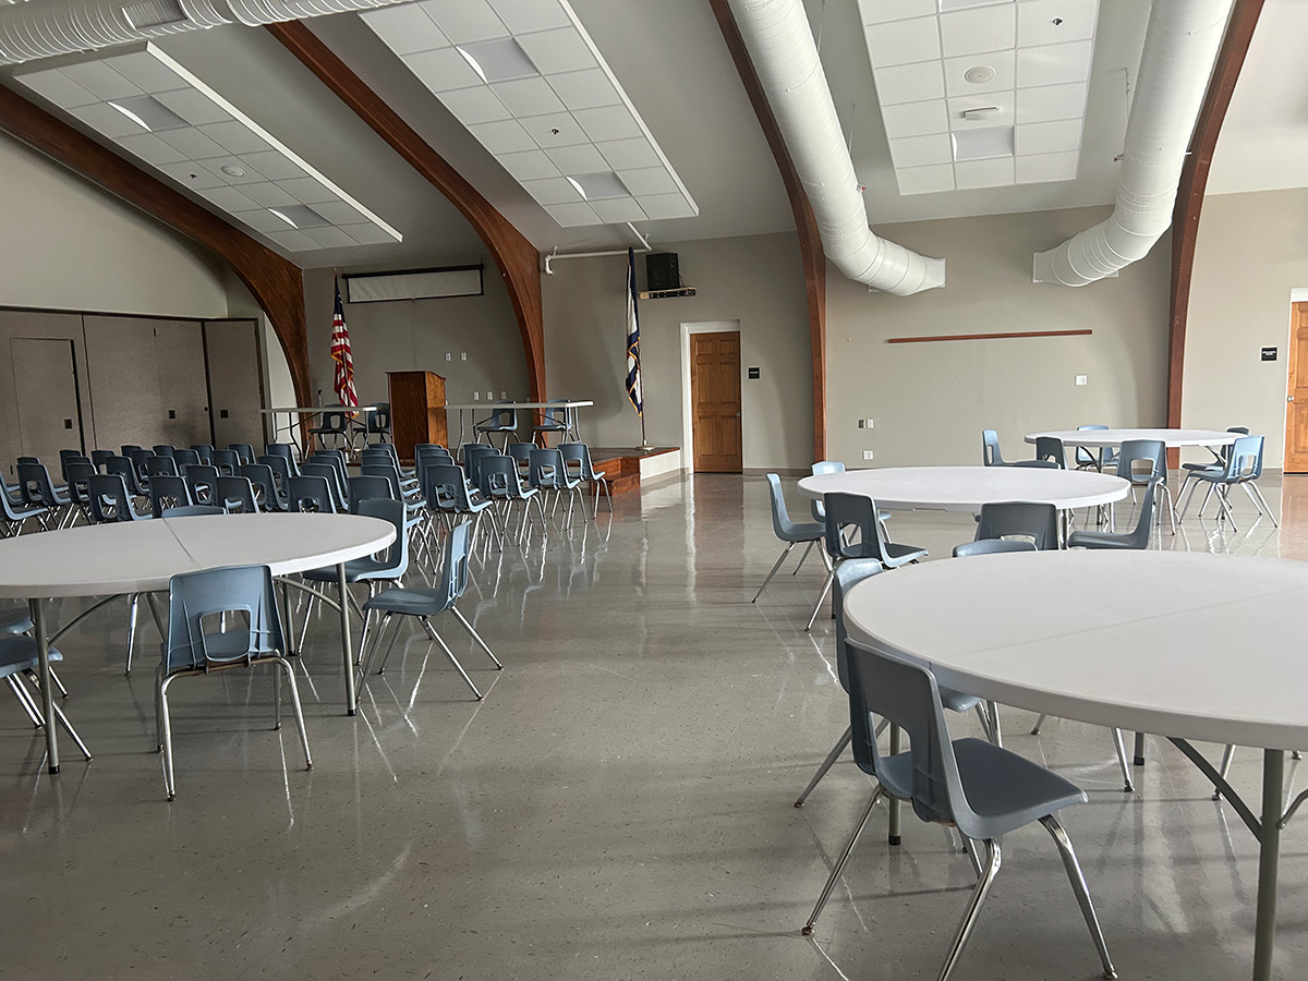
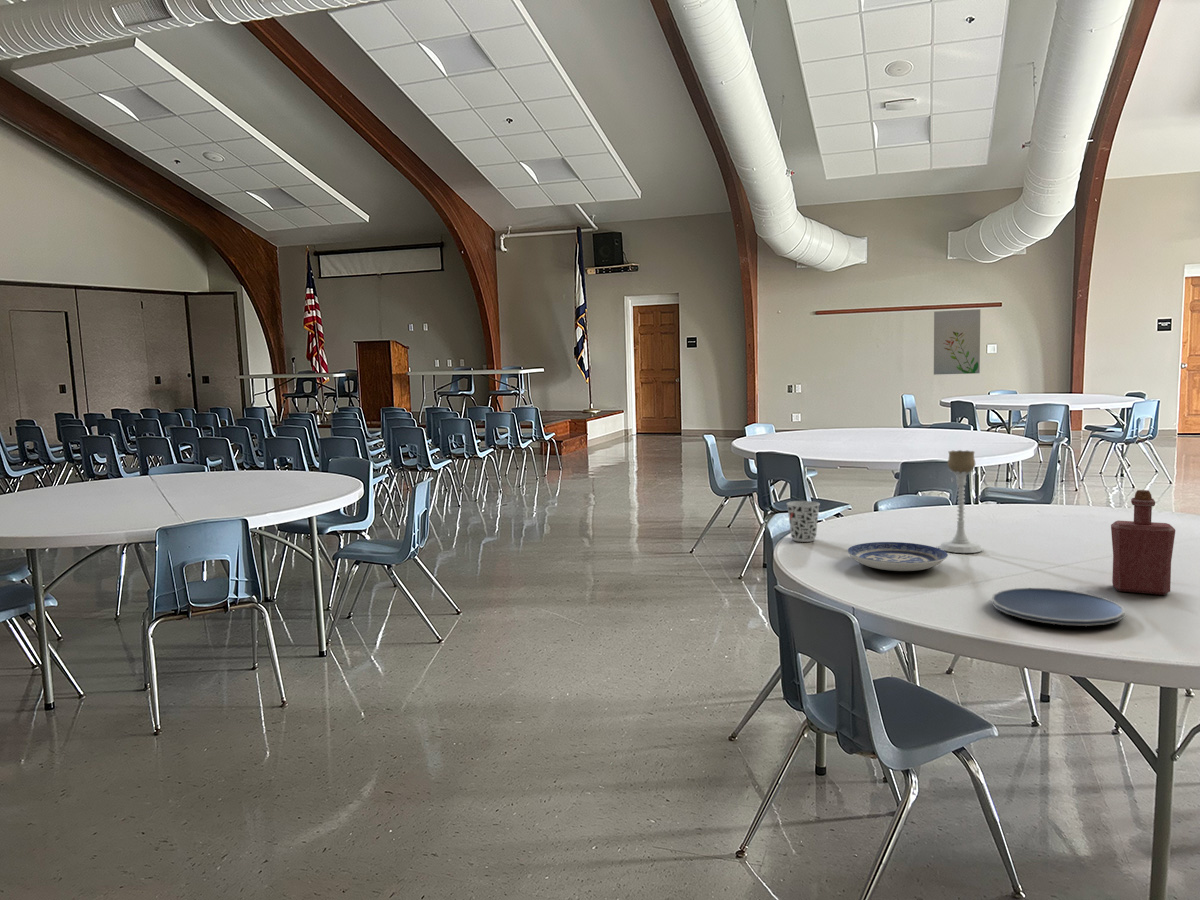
+ plate [846,541,949,572]
+ cup [786,500,821,543]
+ bottle [1110,489,1176,596]
+ candle holder [938,449,984,554]
+ wall art [933,308,981,376]
+ plate [990,587,1125,627]
